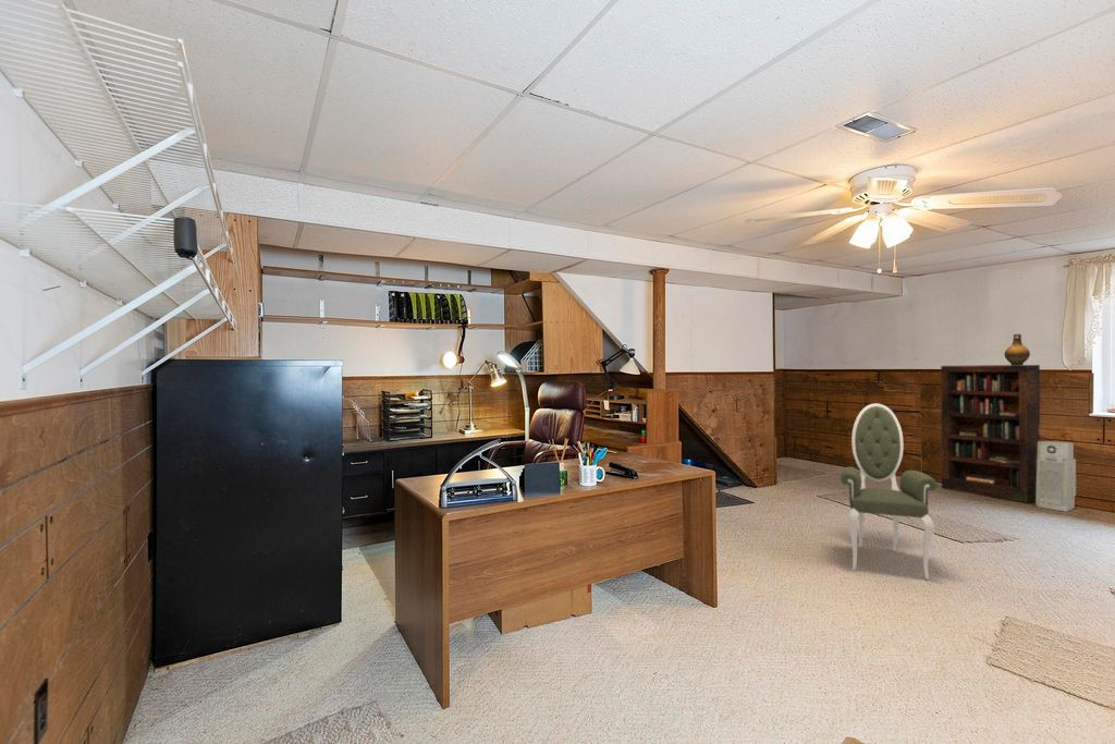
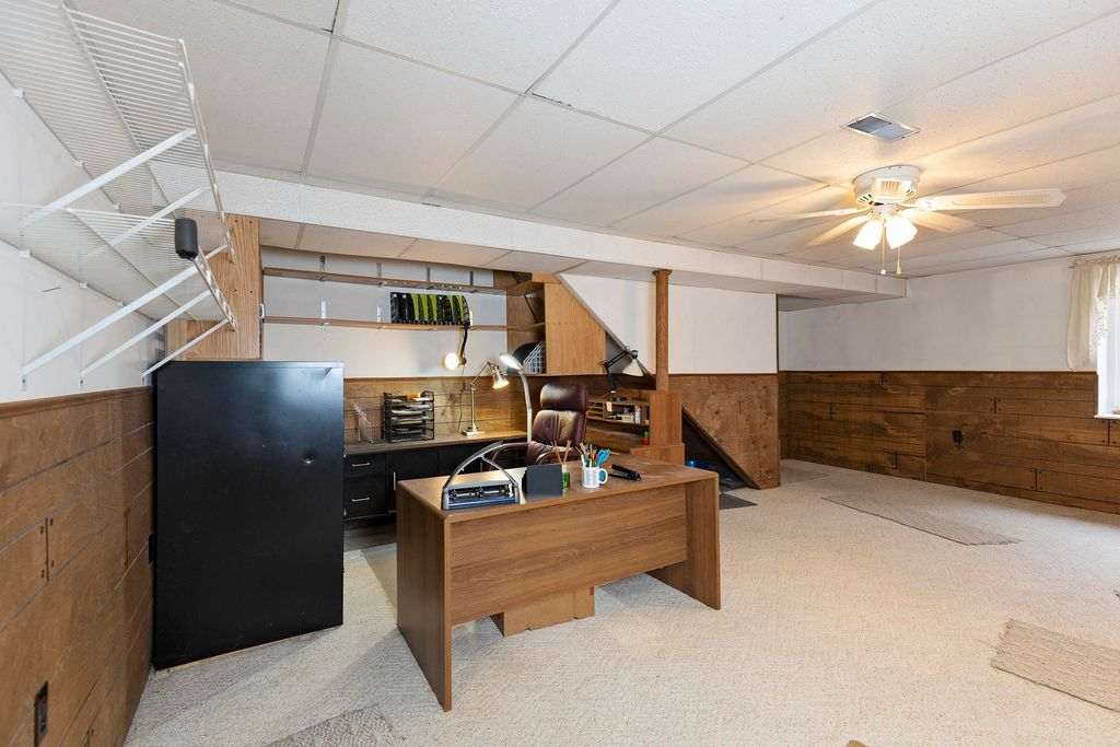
- armchair [840,403,939,581]
- ceramic jug [1003,333,1031,365]
- air purifier [1034,440,1077,512]
- bookcase [940,364,1041,504]
